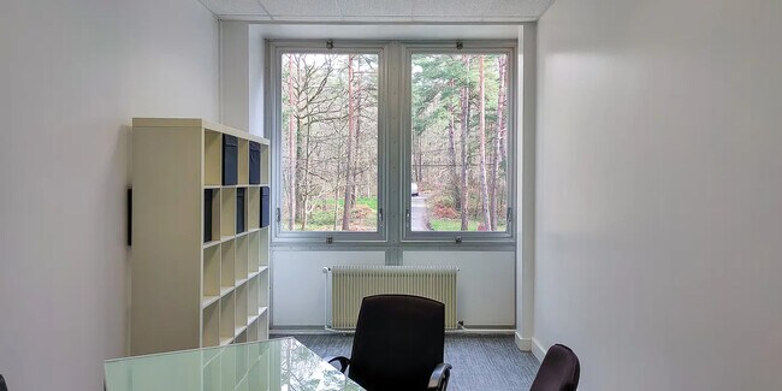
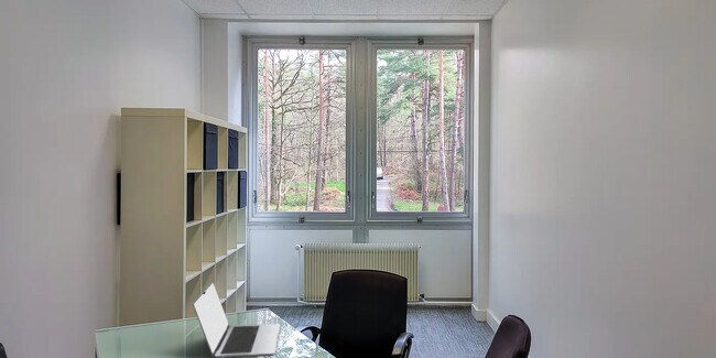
+ laptop [192,281,281,358]
